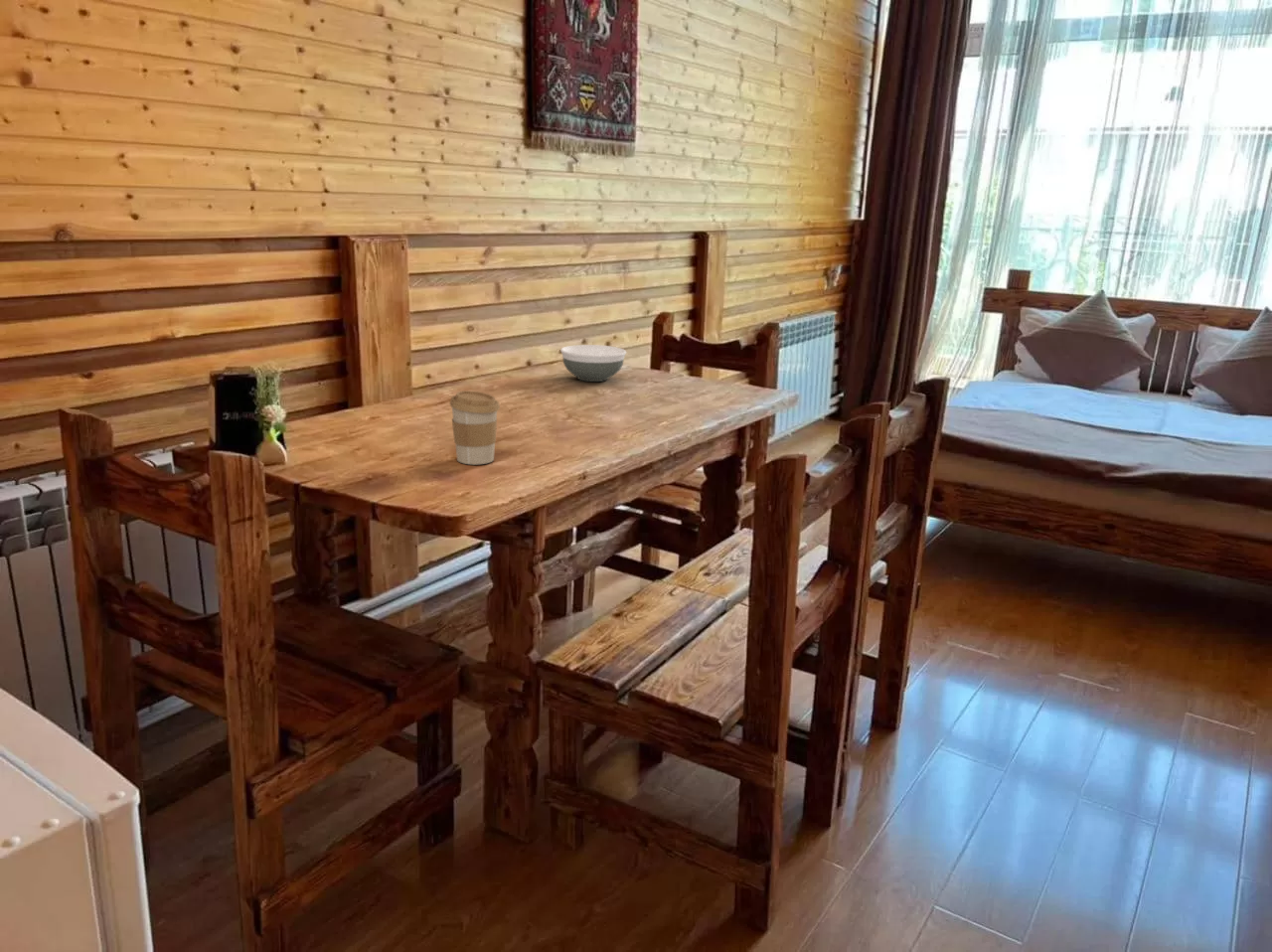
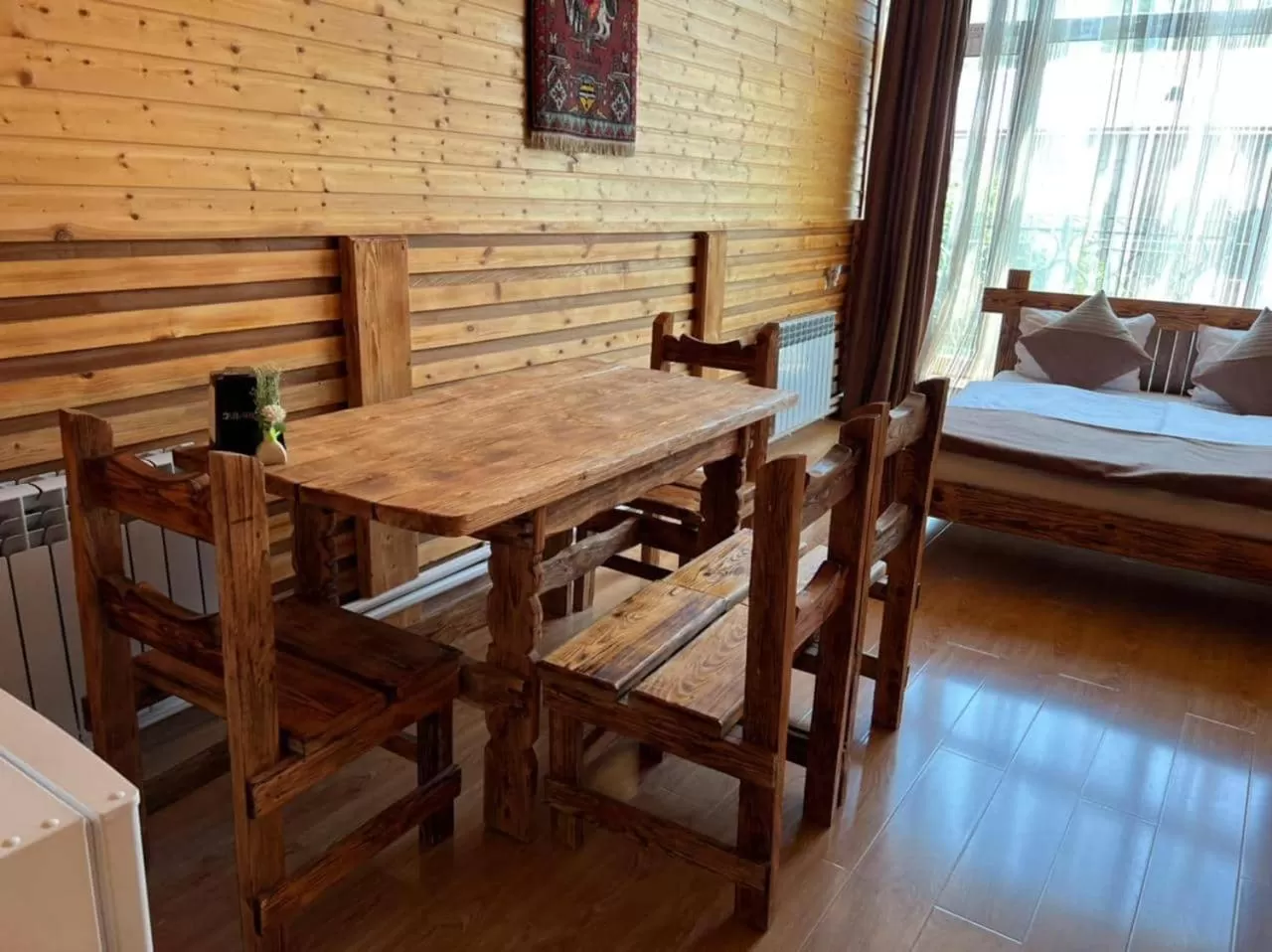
- coffee cup [449,390,501,465]
- bowl [559,344,627,383]
